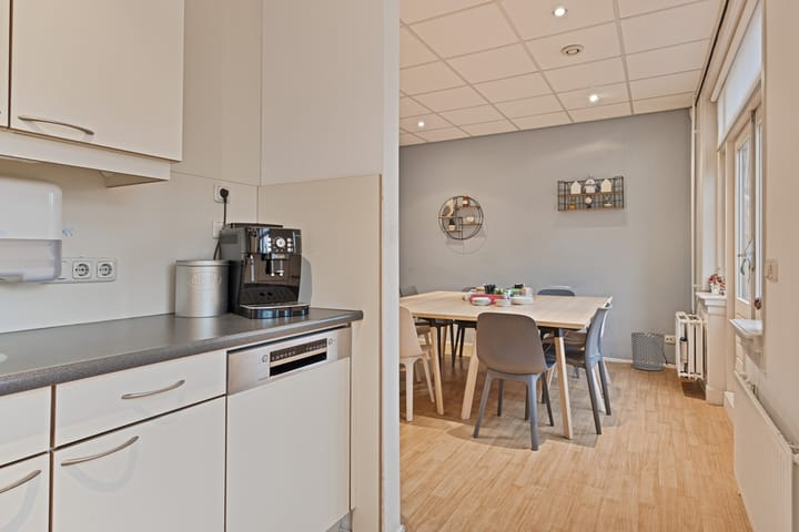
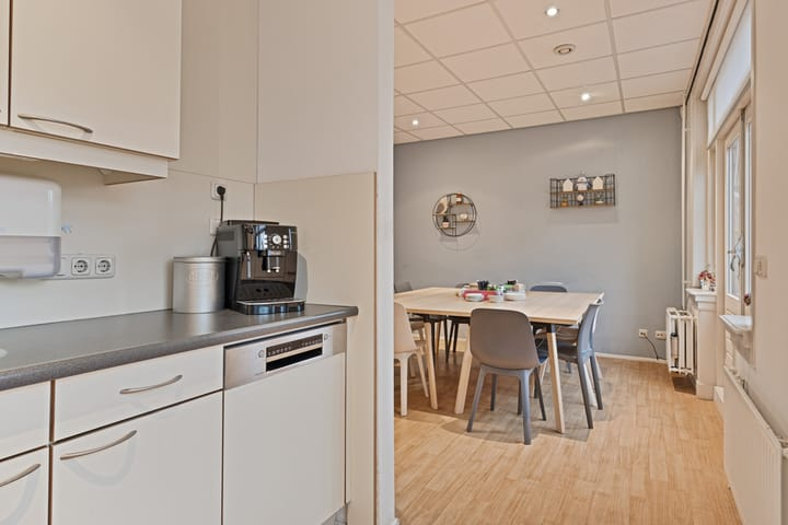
- waste bin [630,331,666,371]
